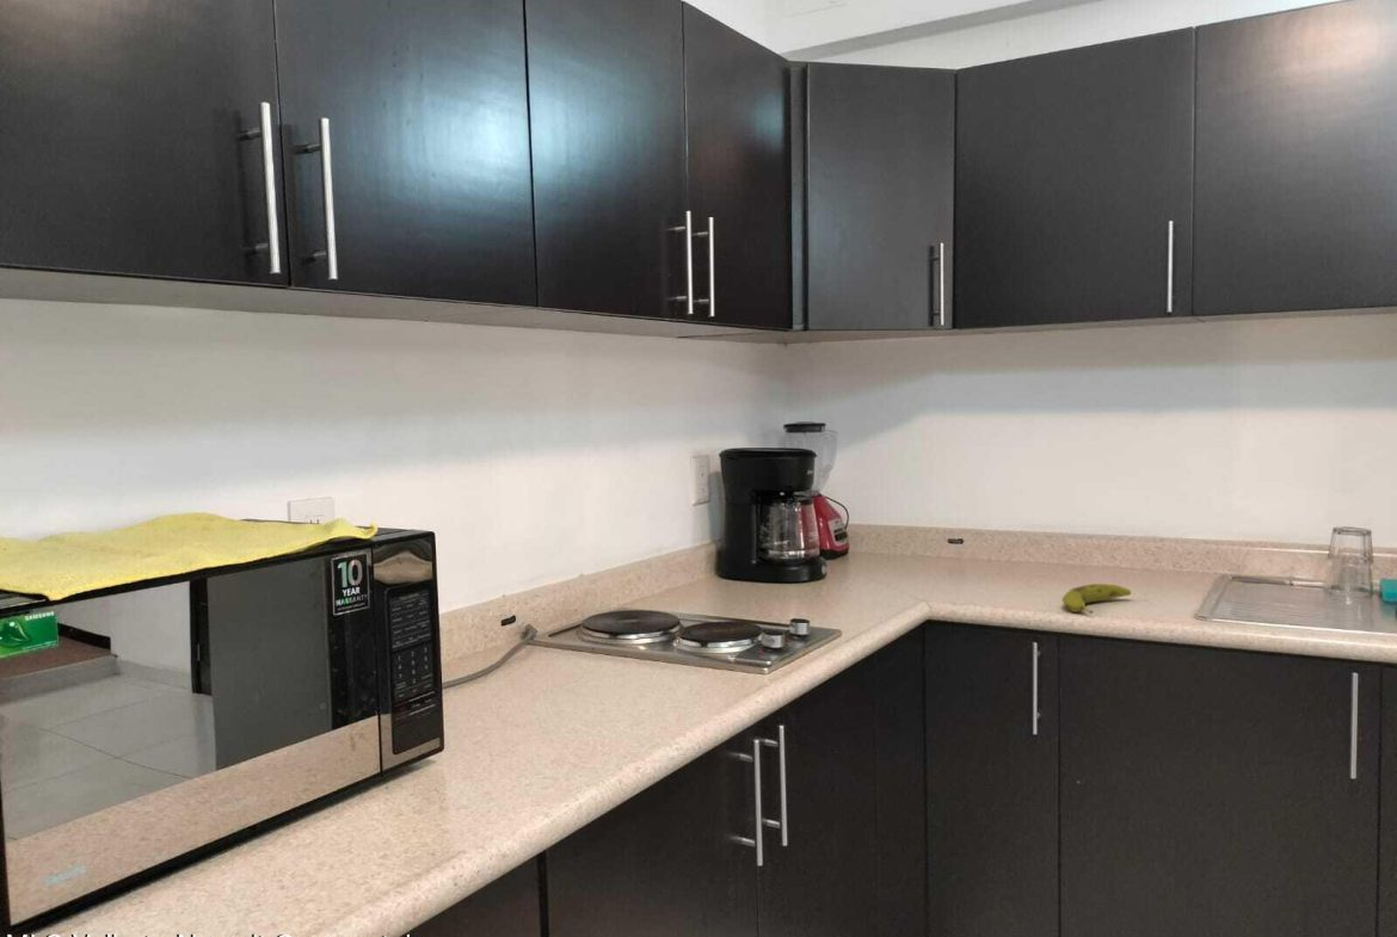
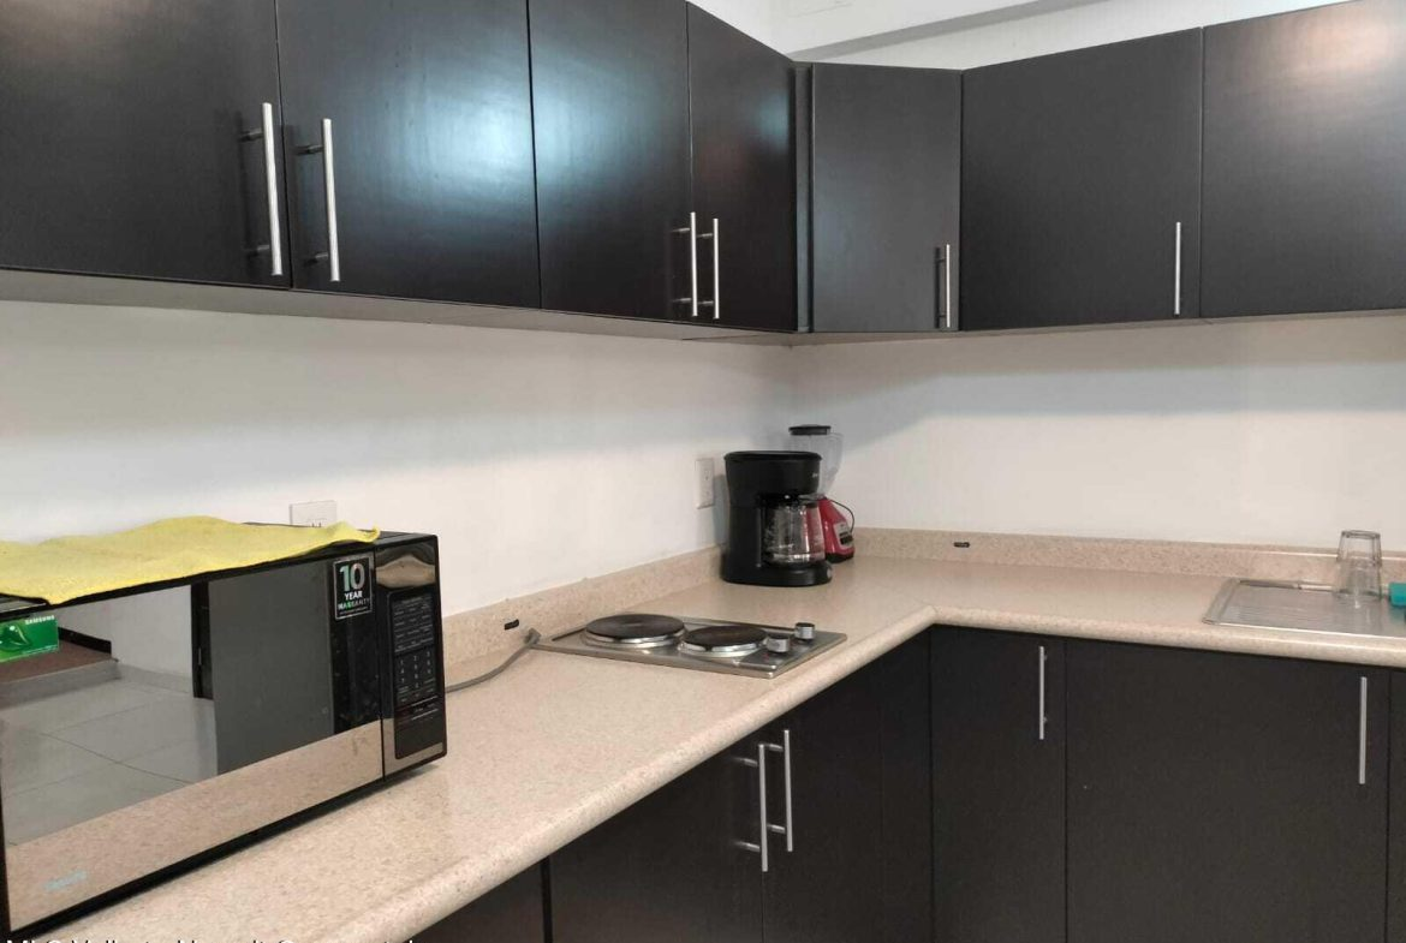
- fruit [1060,582,1132,615]
